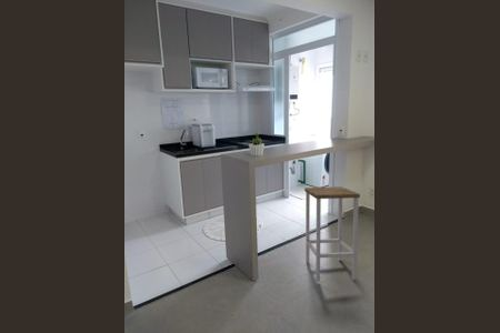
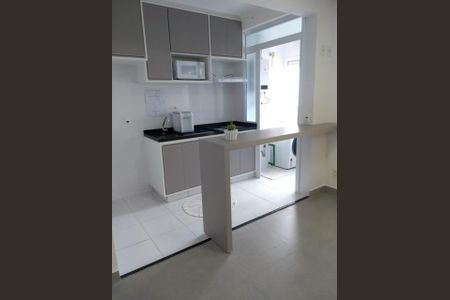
- bar stool [303,185,361,283]
